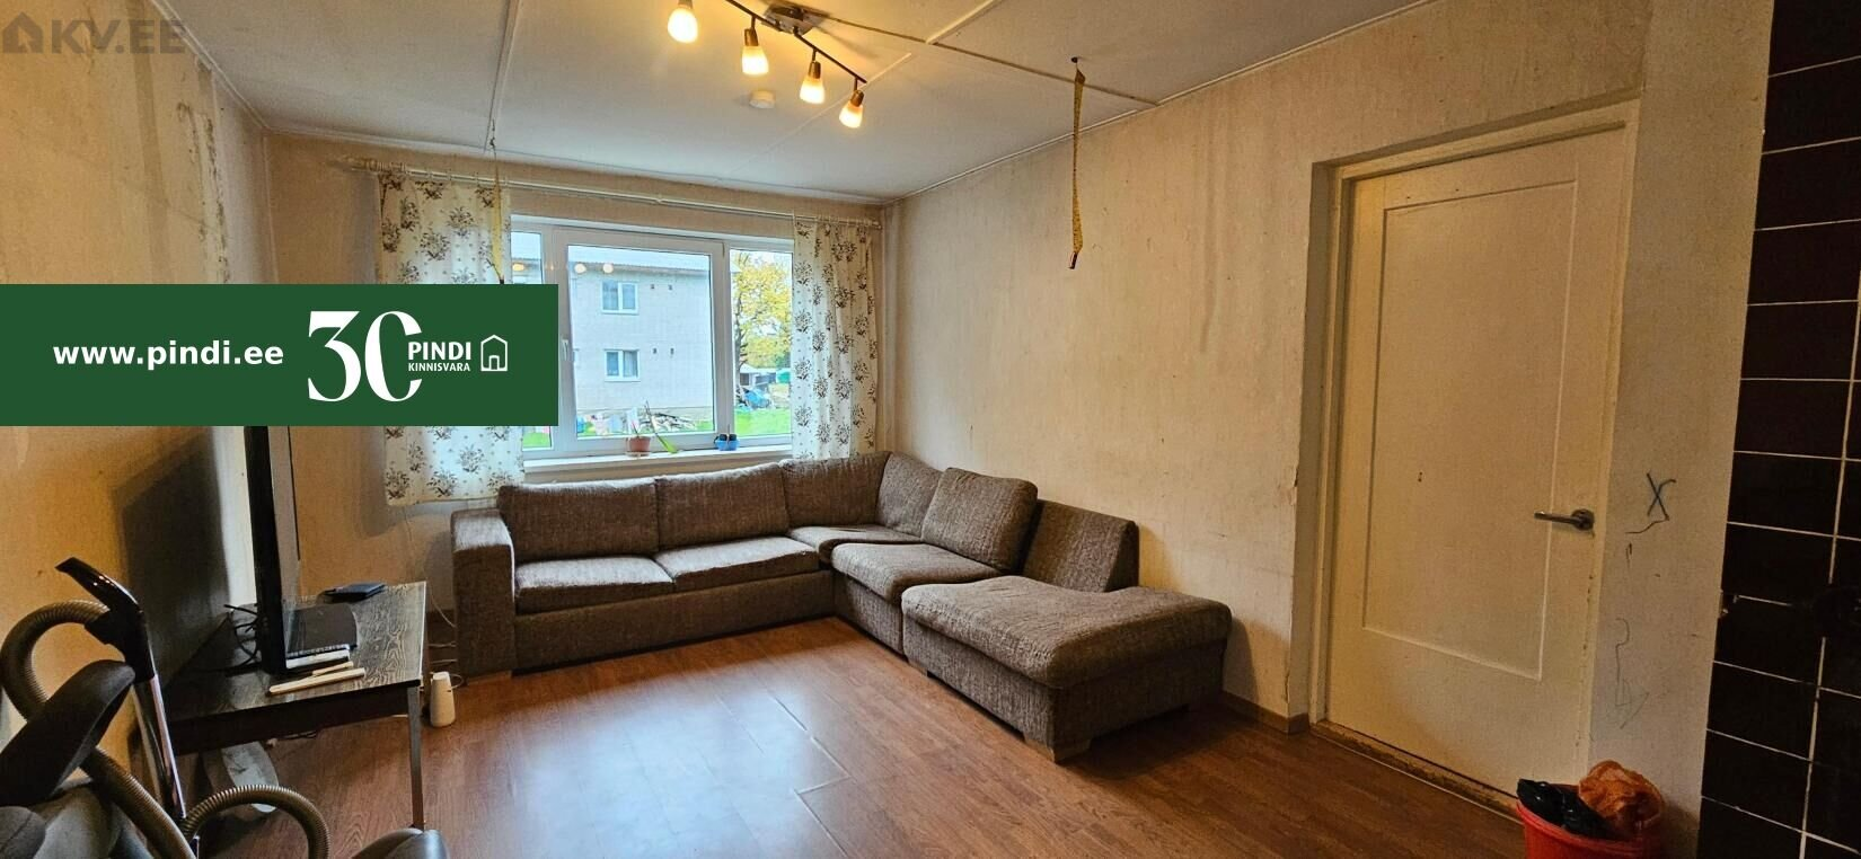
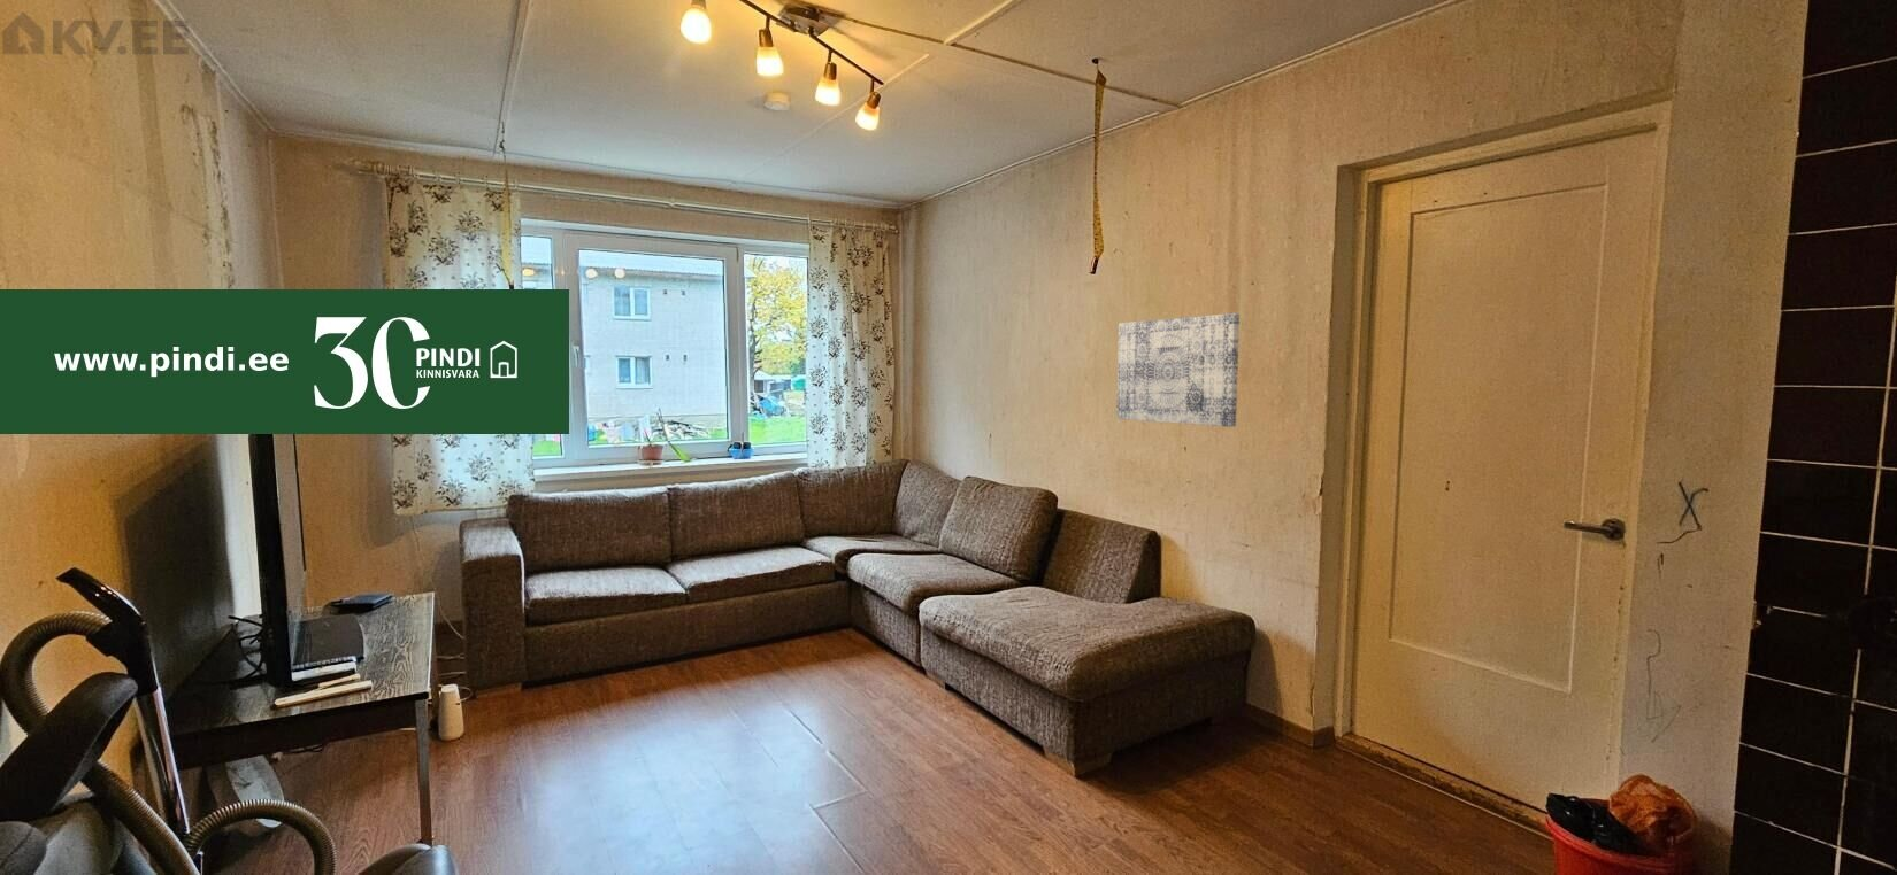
+ wall art [1115,312,1240,428]
